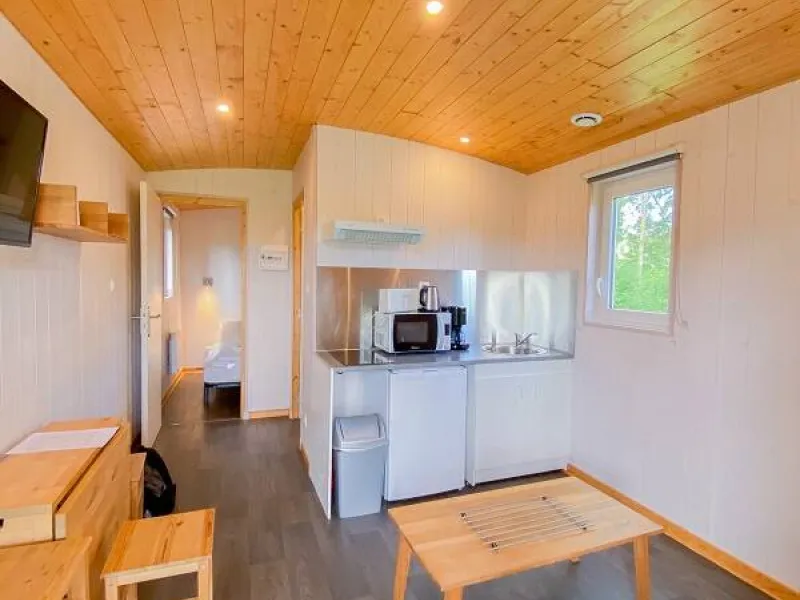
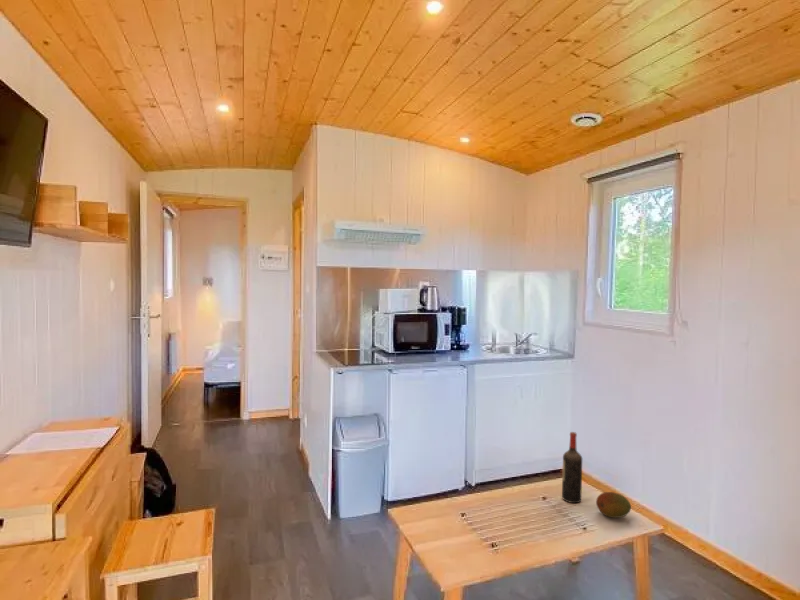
+ fruit [595,491,632,519]
+ wine bottle [561,431,583,504]
